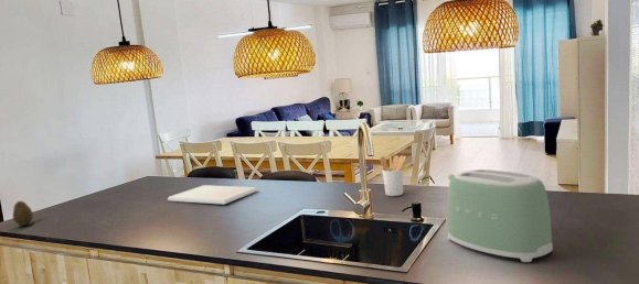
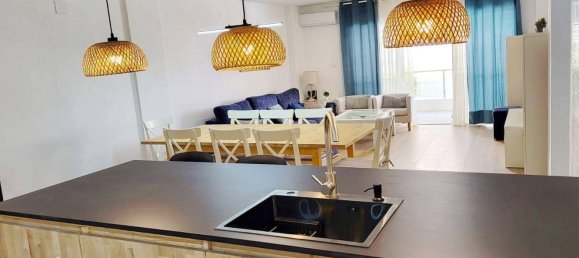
- utensil holder [379,154,407,197]
- fruit [12,200,34,227]
- toaster [447,168,554,263]
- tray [167,184,259,206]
